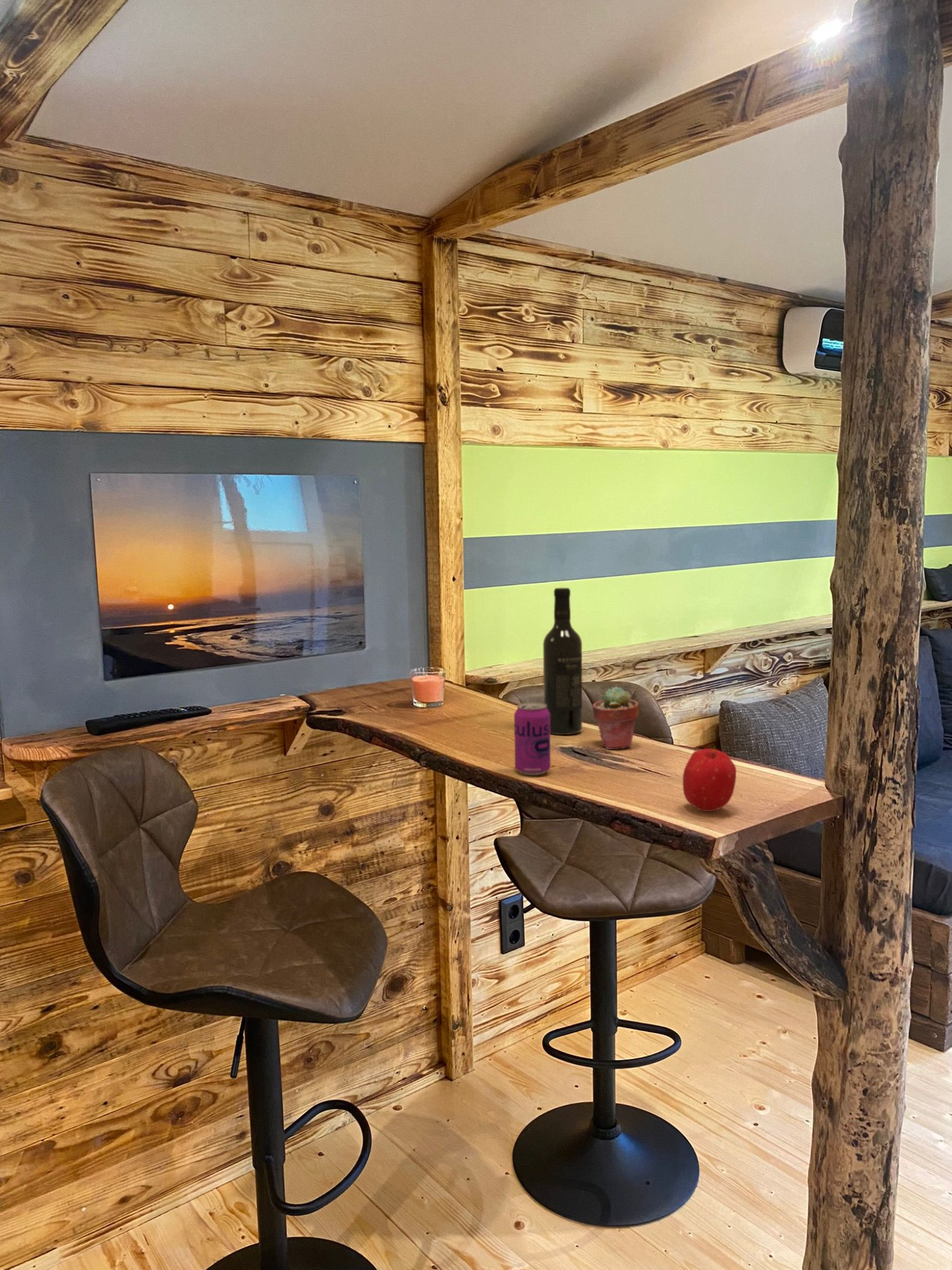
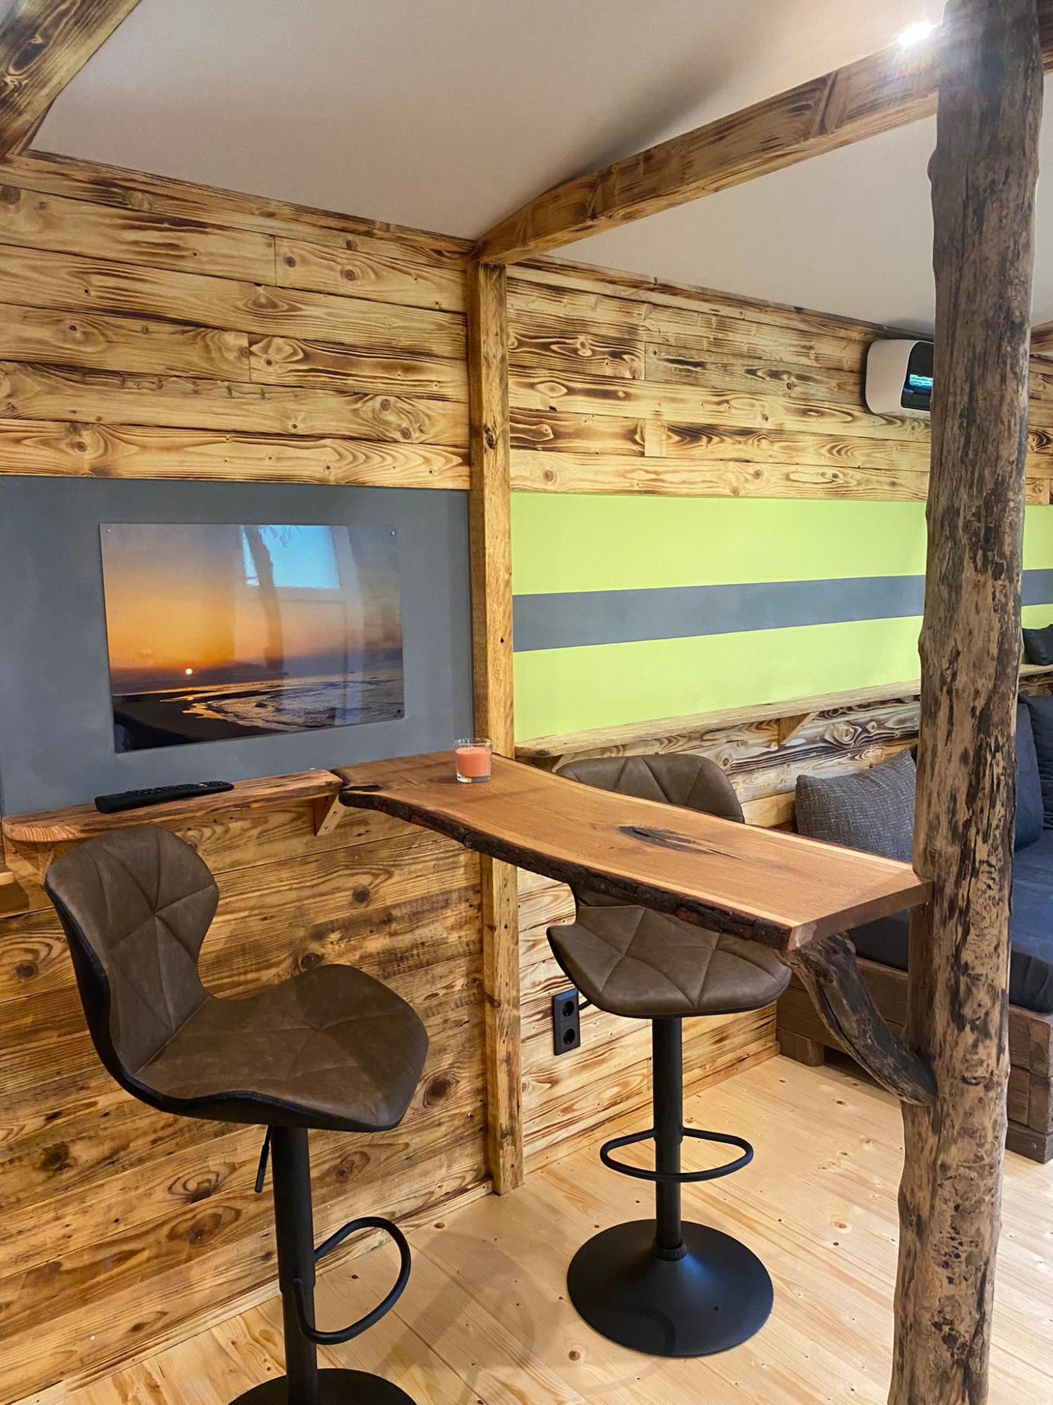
- fruit [682,746,737,812]
- potted succulent [592,685,640,750]
- wine bottle [543,587,583,735]
- beverage can [513,702,552,776]
